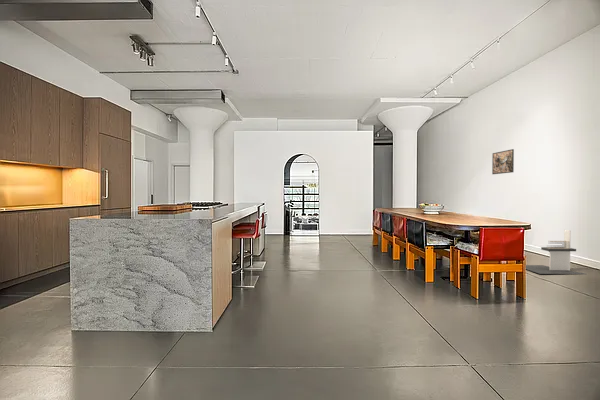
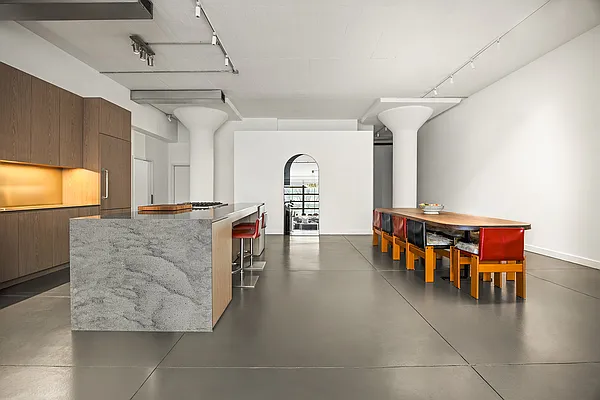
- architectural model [525,229,586,275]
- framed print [491,148,515,175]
